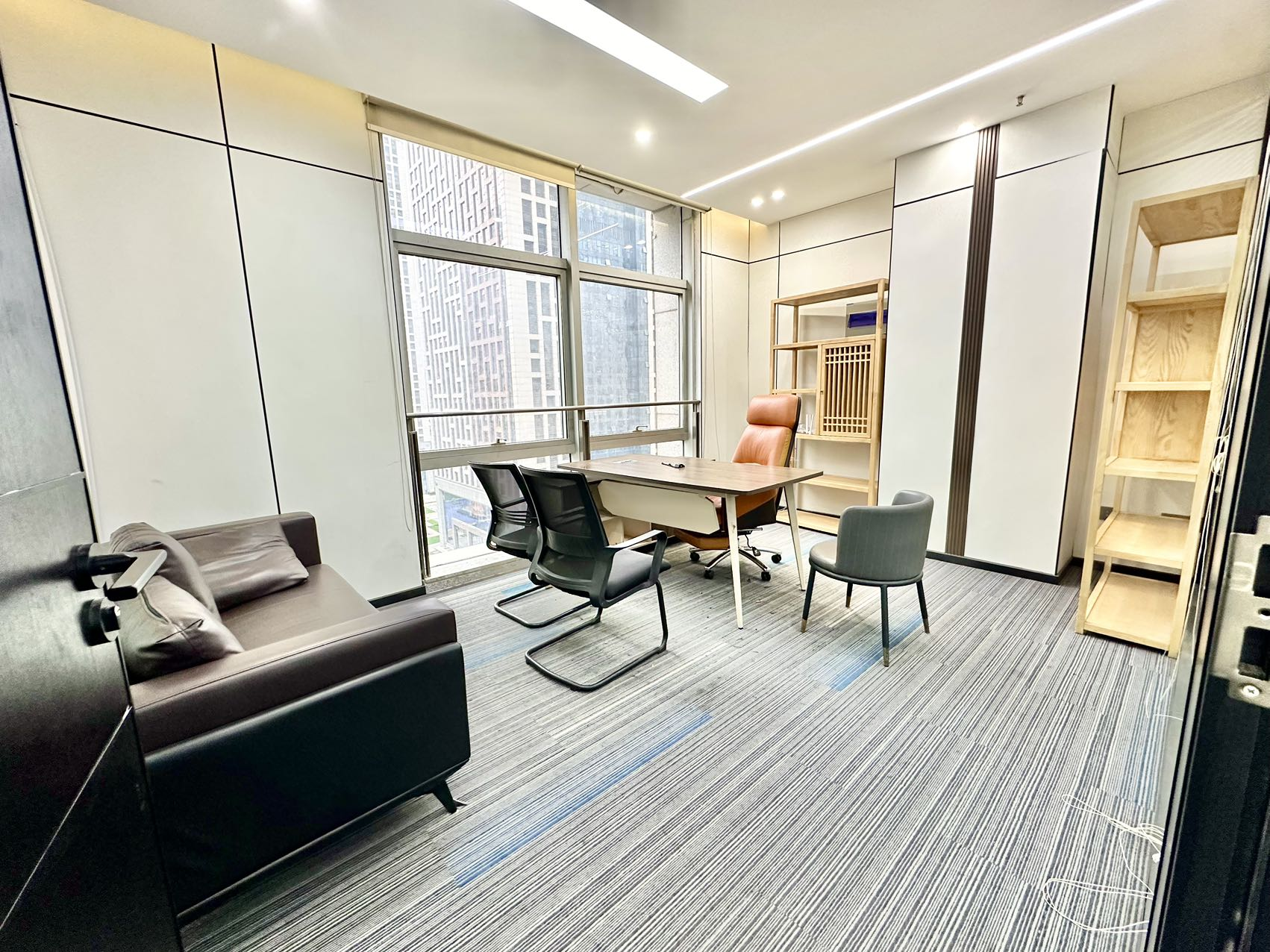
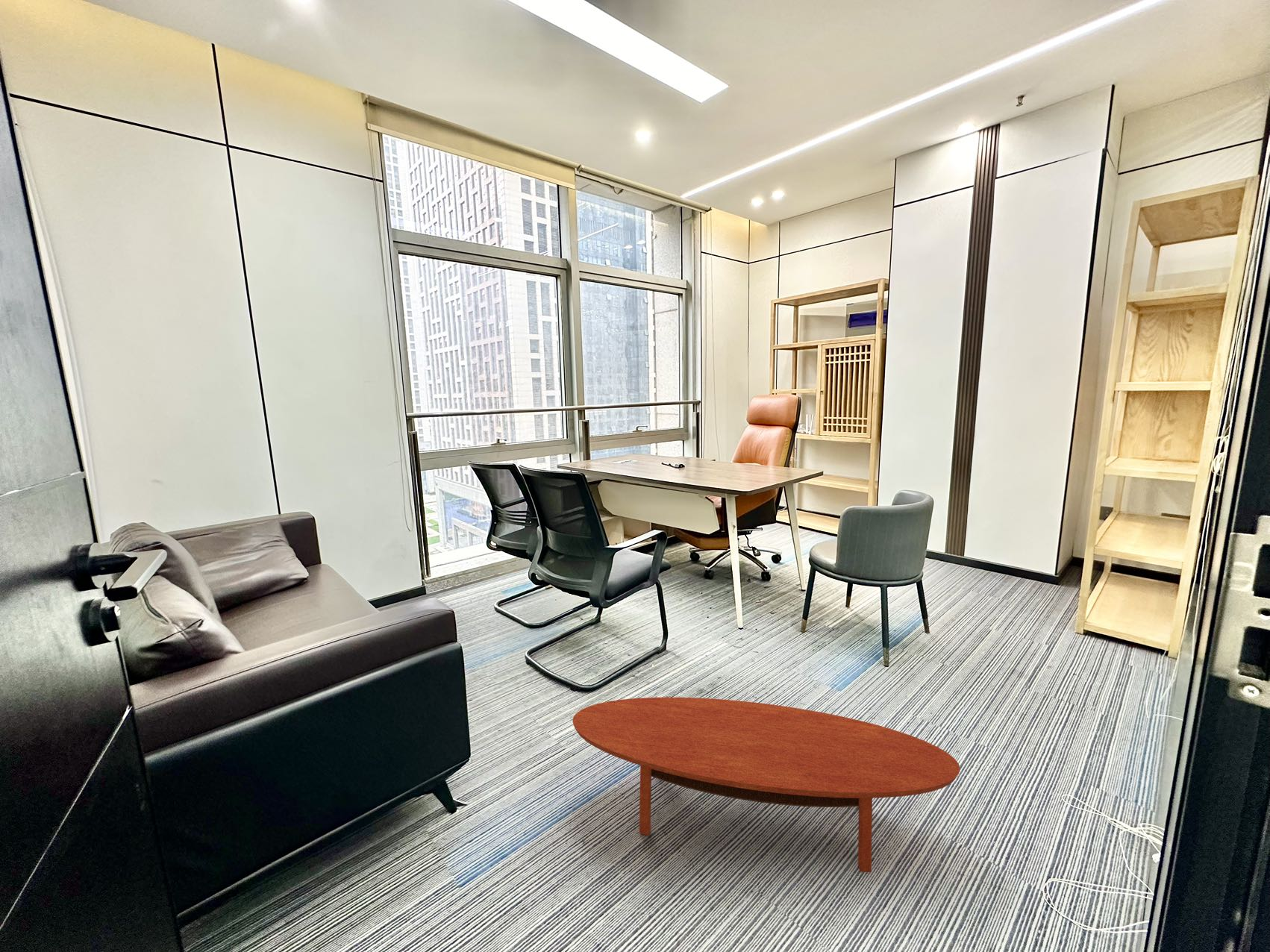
+ coffee table [572,697,961,873]
